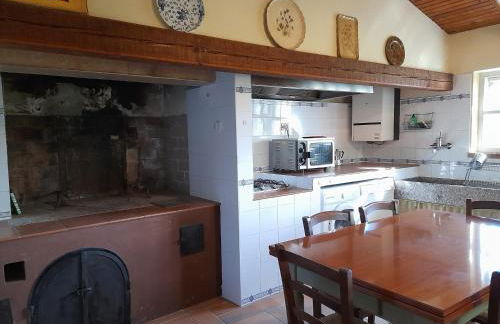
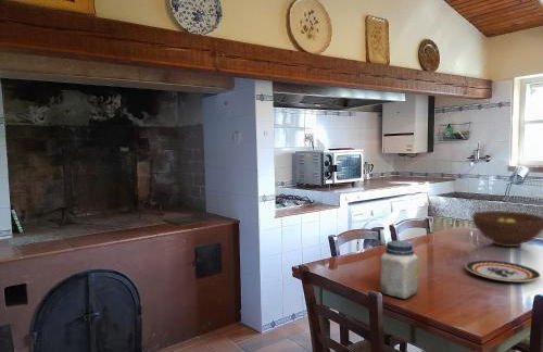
+ plate [464,260,542,282]
+ fruit bowl [471,210,543,248]
+ jar [379,240,420,300]
